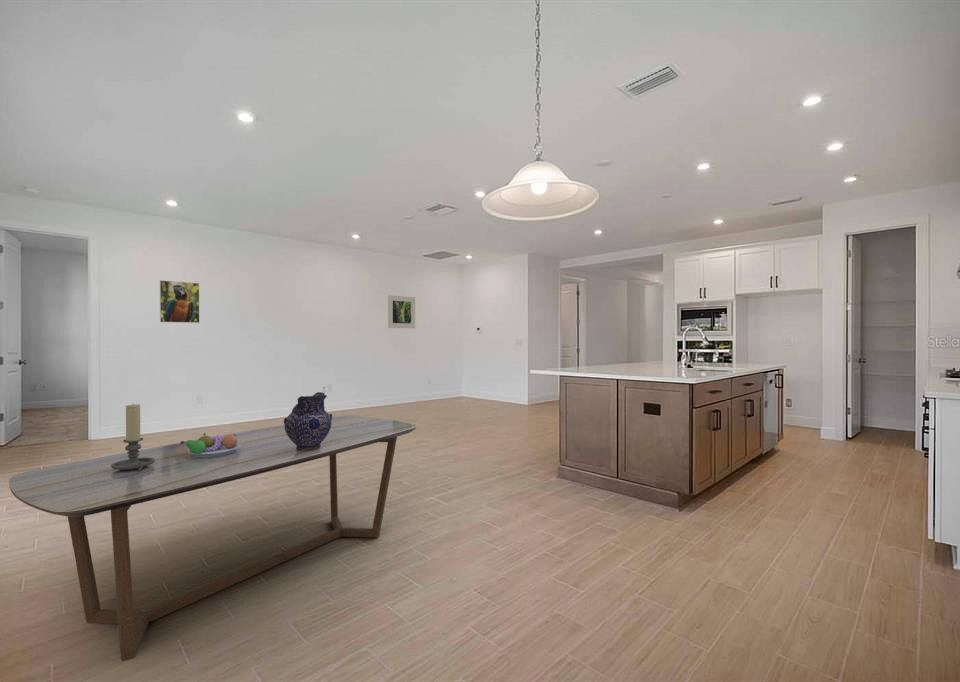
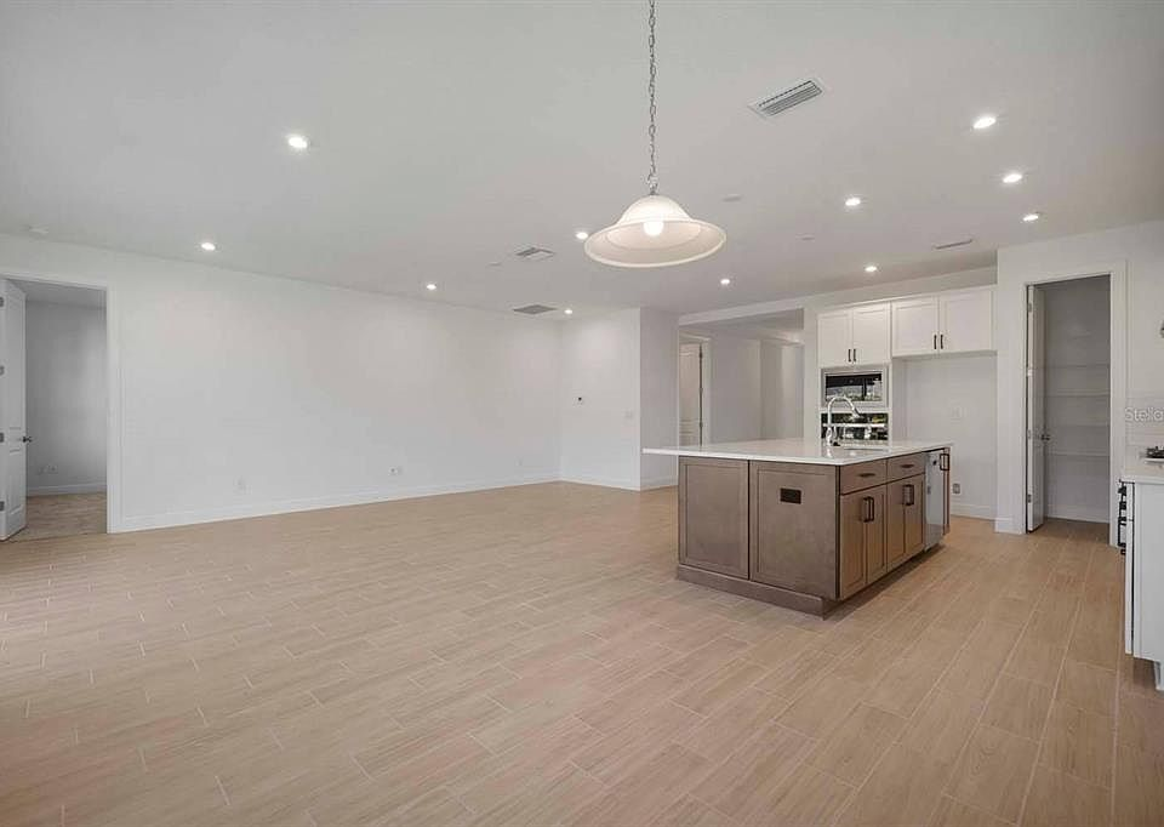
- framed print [159,279,200,324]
- pottery [283,391,333,451]
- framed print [387,294,416,329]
- candle holder [111,403,155,471]
- dining table [8,414,417,662]
- fruit bowl [180,432,241,458]
